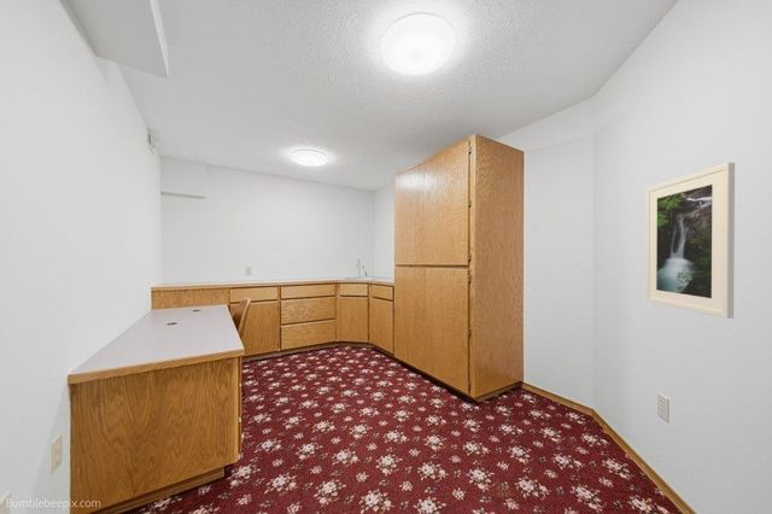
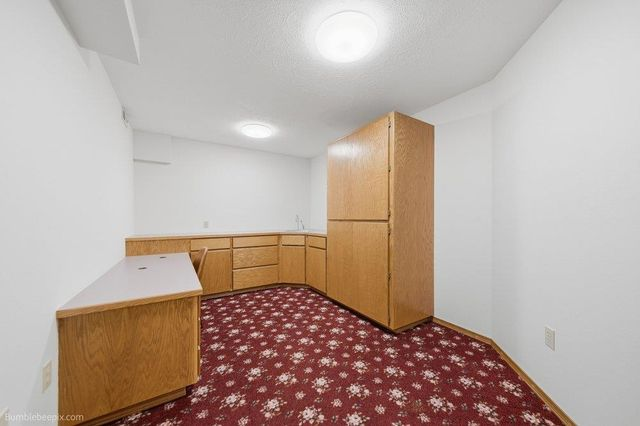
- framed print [644,162,736,320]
